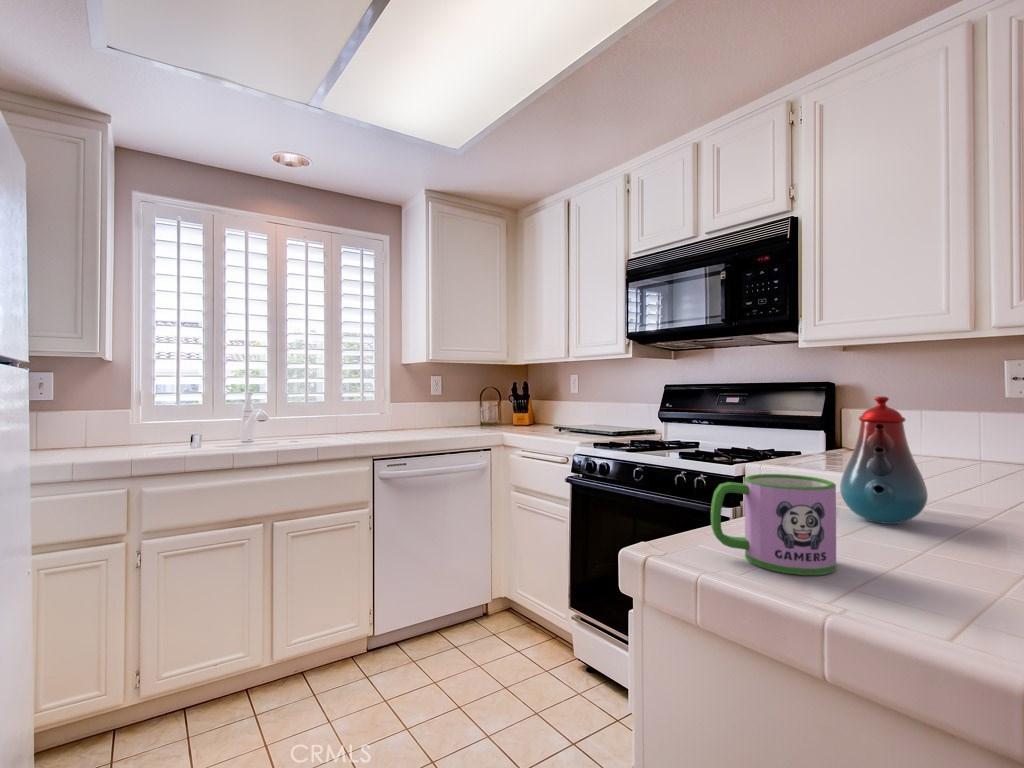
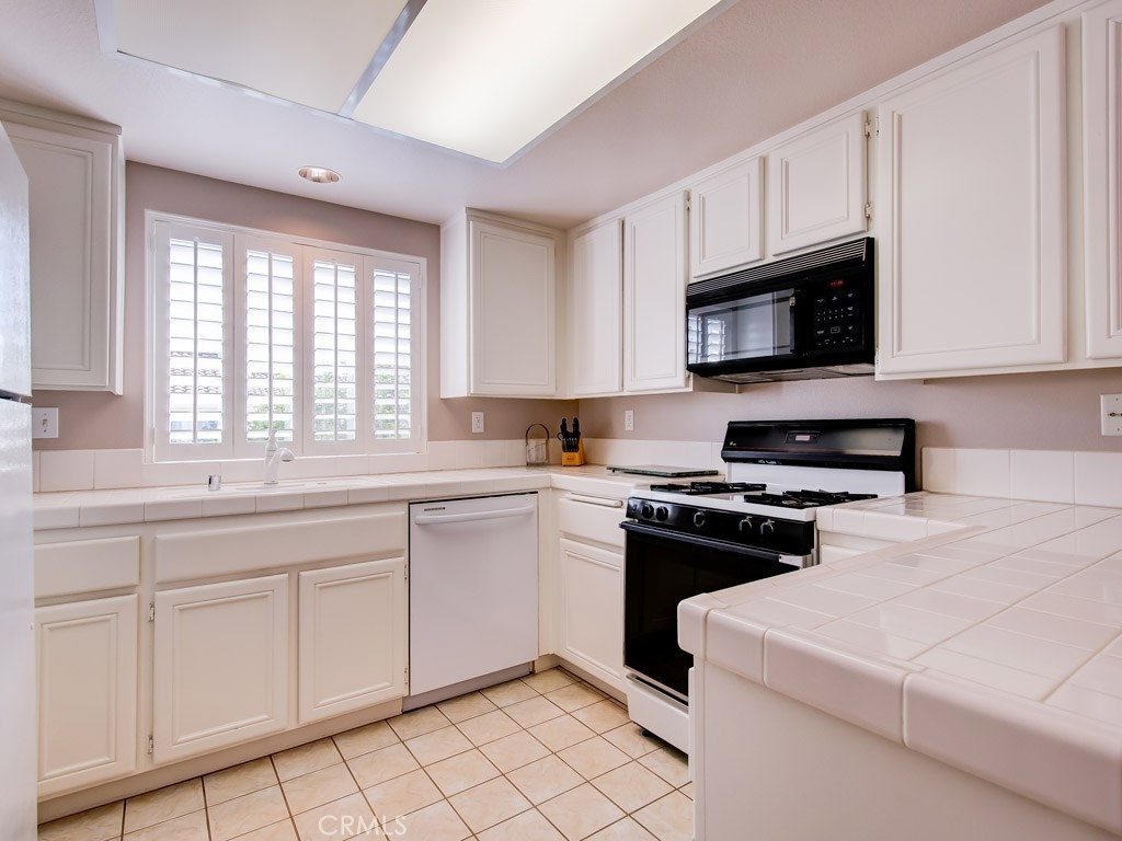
- mug [710,473,837,576]
- teakettle [839,396,928,525]
